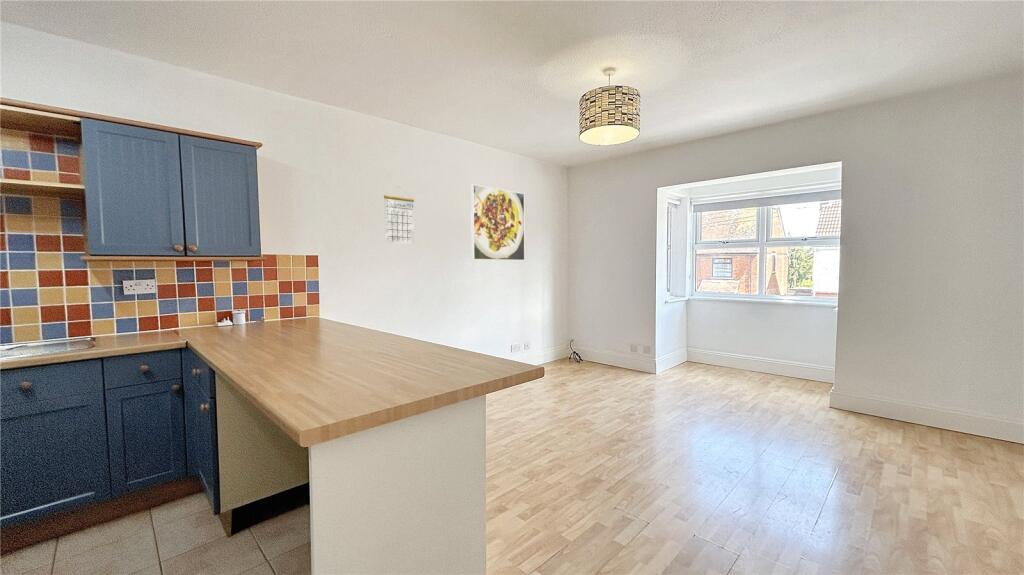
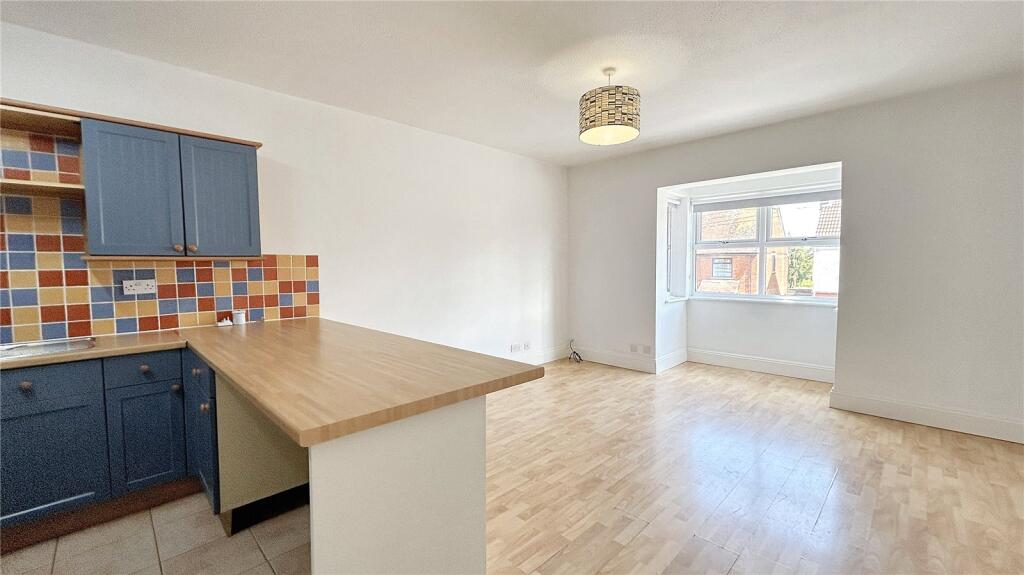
- calendar [383,186,415,245]
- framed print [470,183,526,261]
